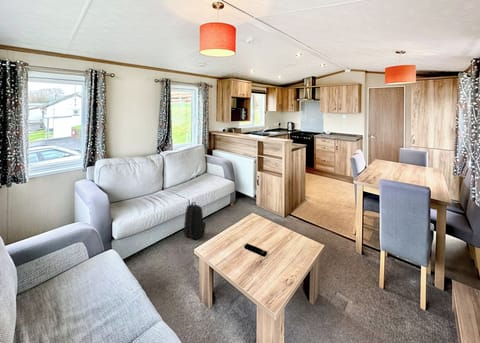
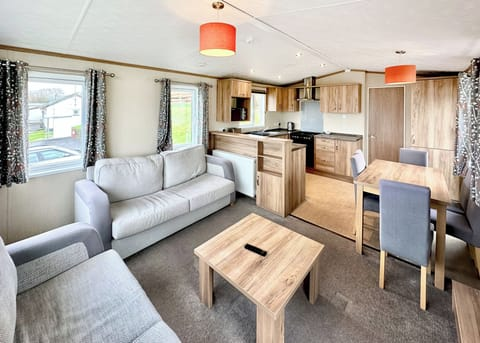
- backpack [182,201,207,240]
